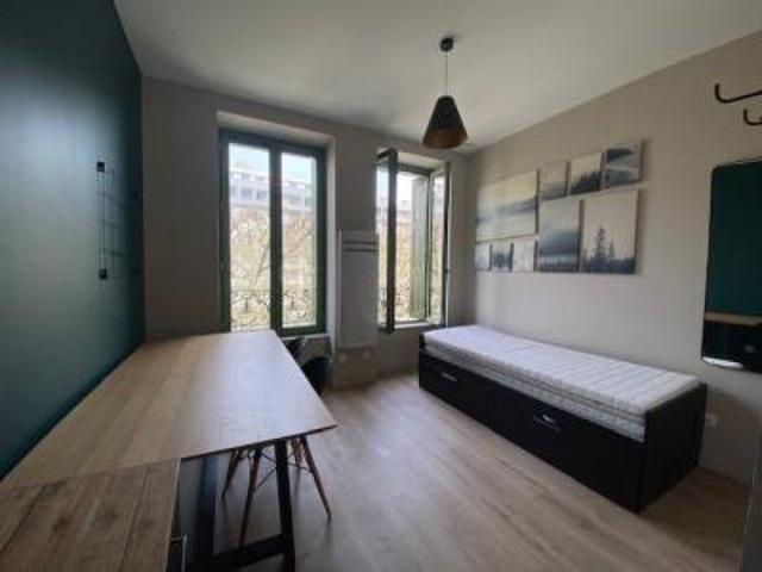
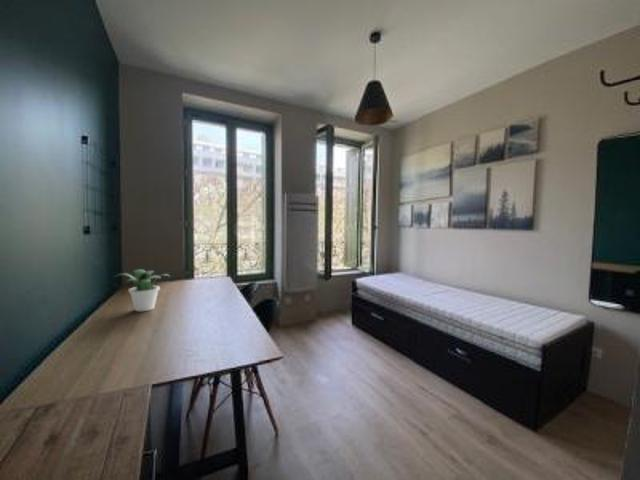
+ potted plant [113,269,171,312]
